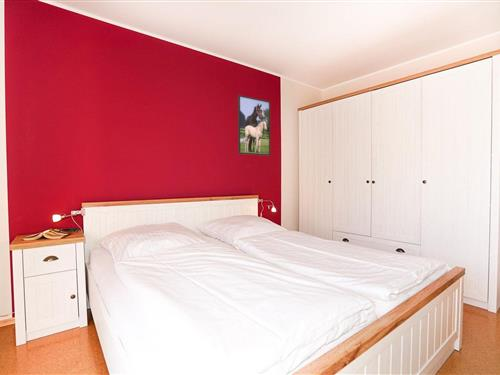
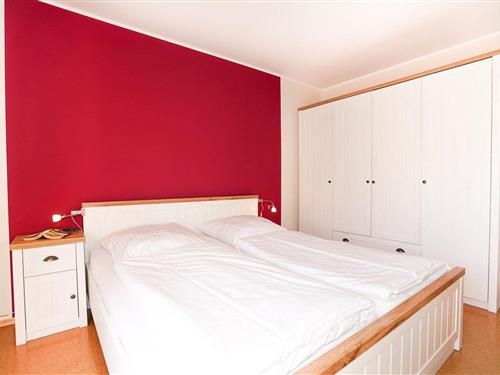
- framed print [237,94,271,157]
